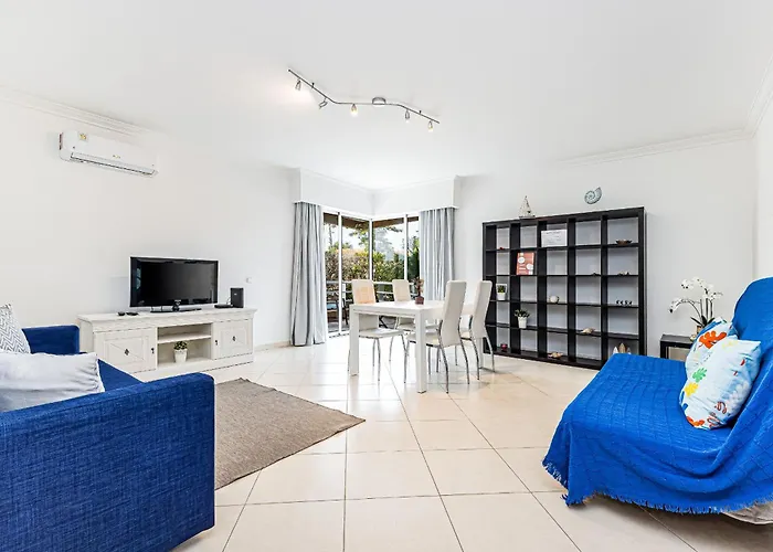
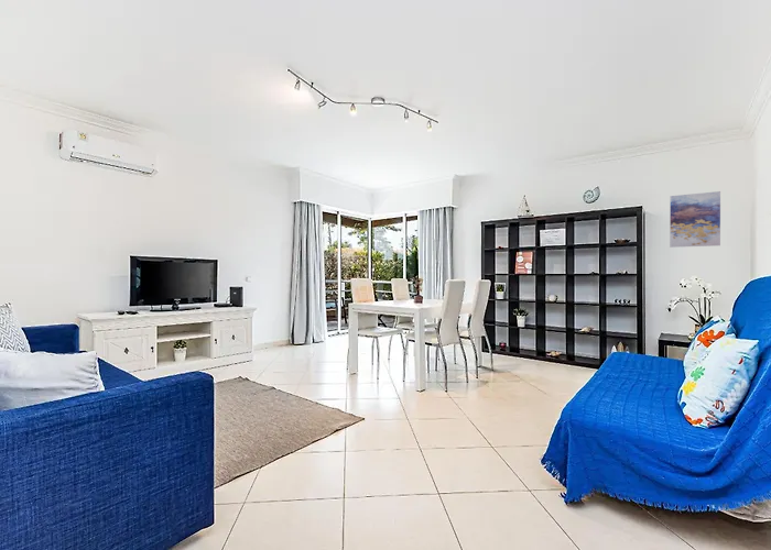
+ wall art [669,190,721,249]
